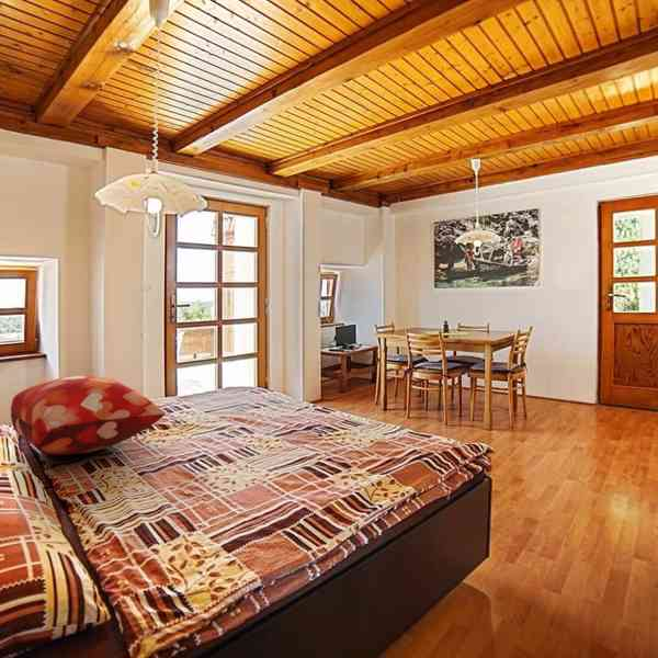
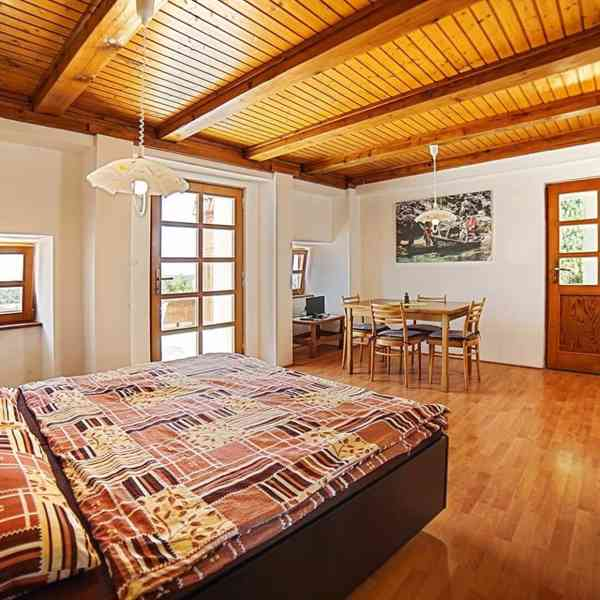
- decorative pillow [10,375,167,456]
